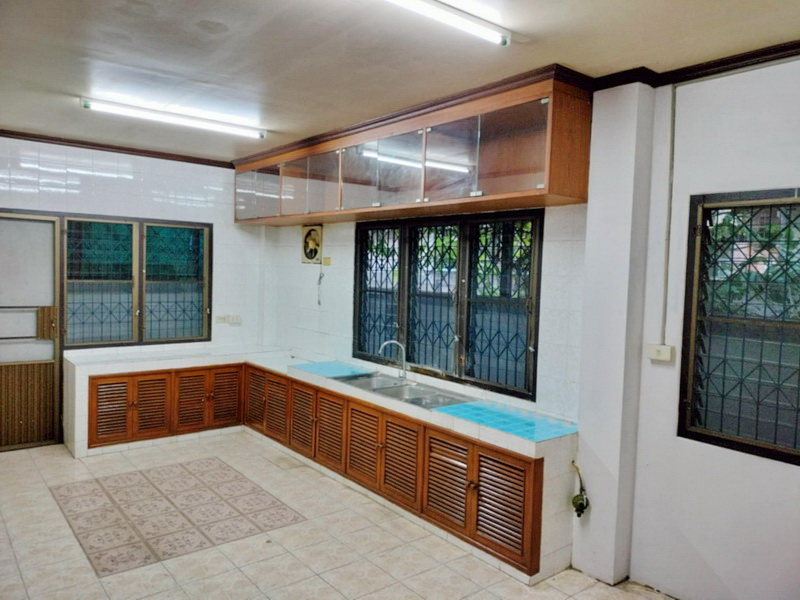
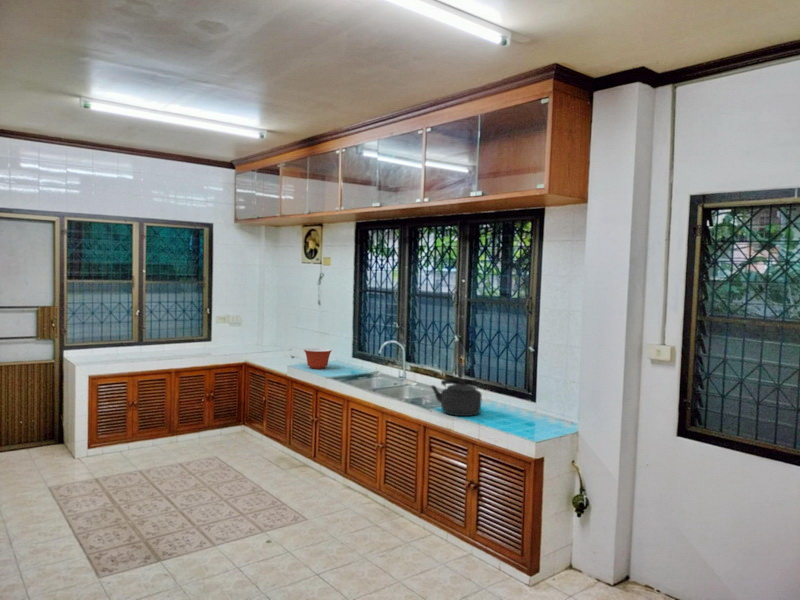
+ mixing bowl [303,347,333,370]
+ kettle [430,378,483,417]
